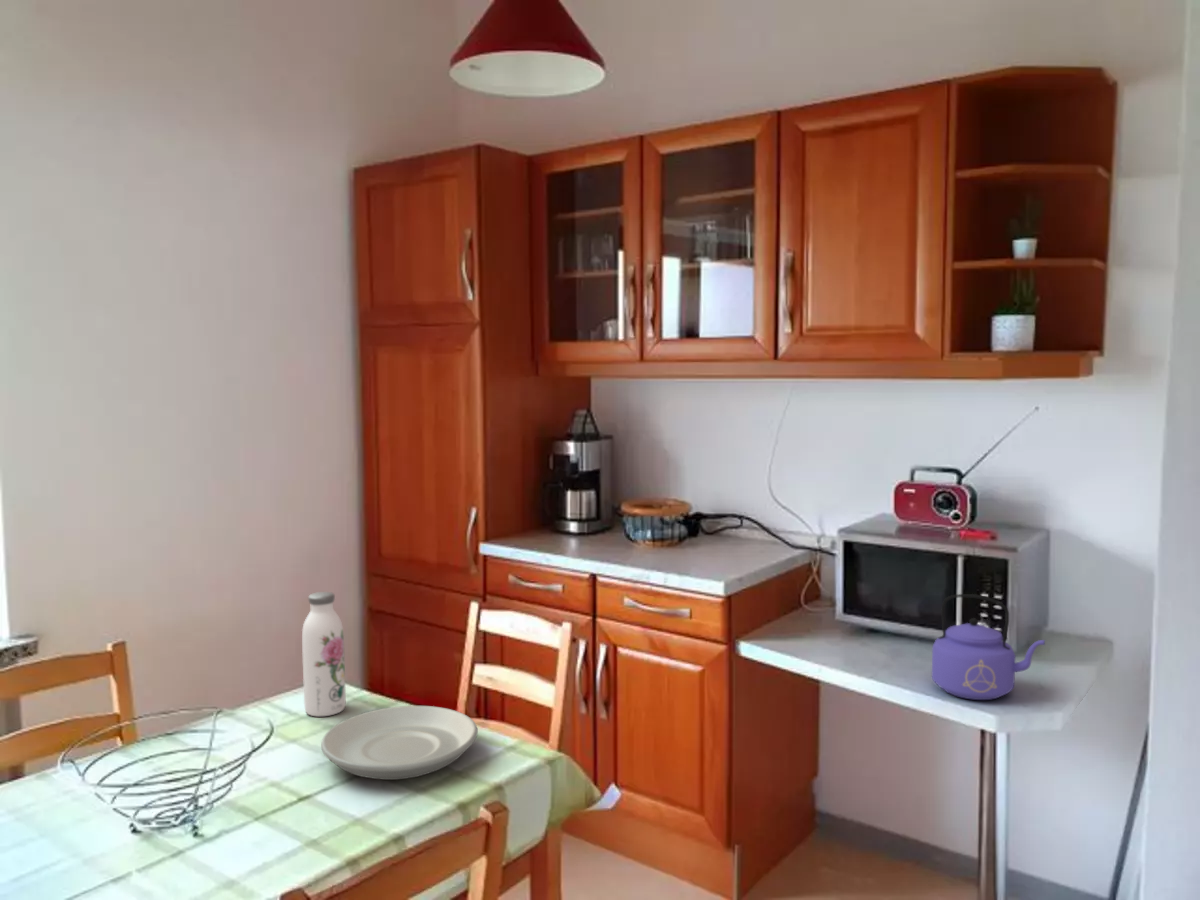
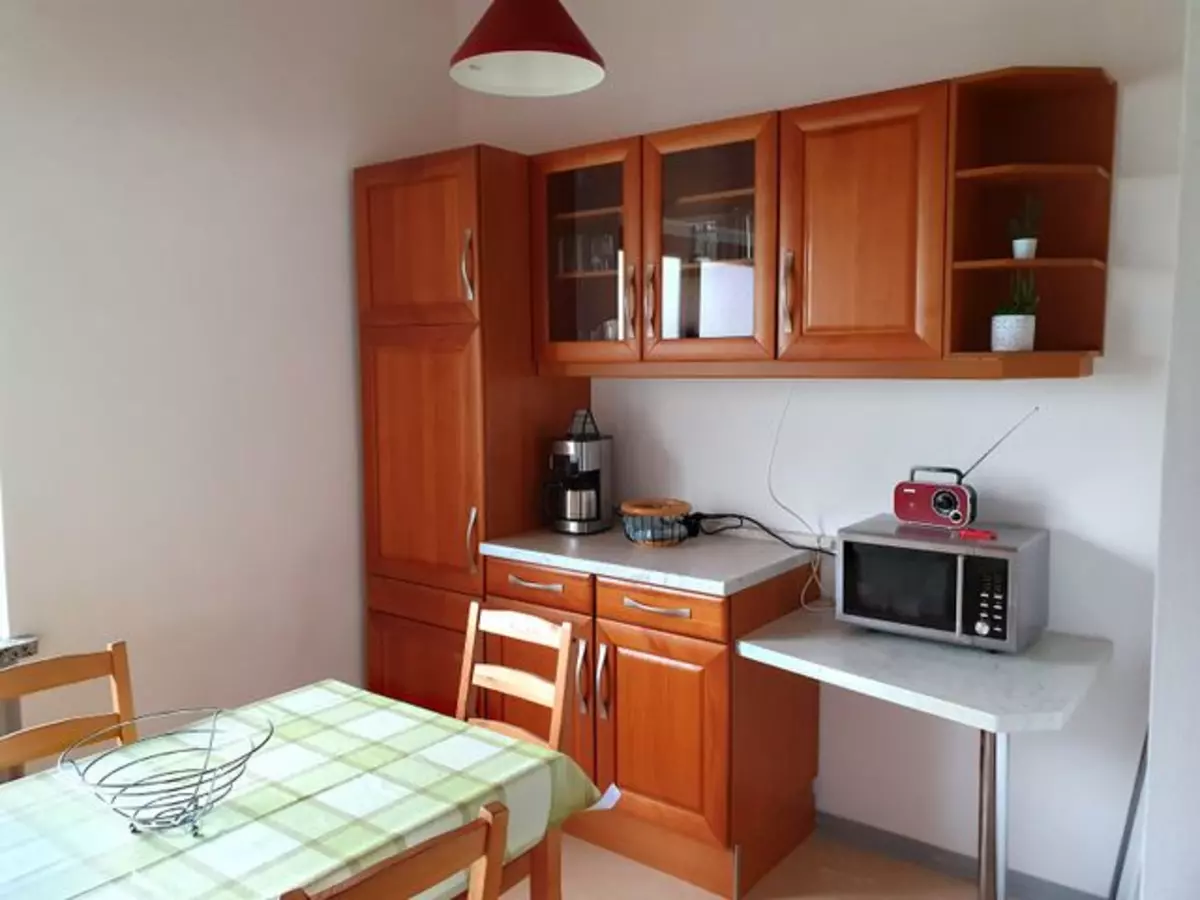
- kettle [931,593,1046,701]
- water bottle [301,591,347,717]
- plate [320,705,479,781]
